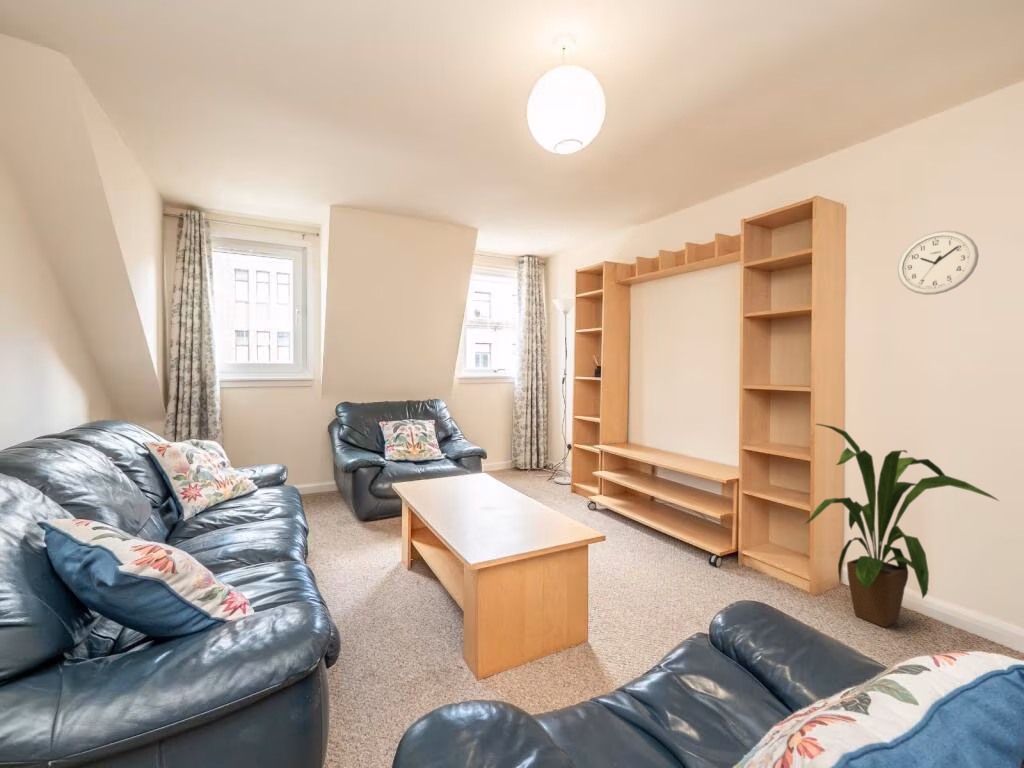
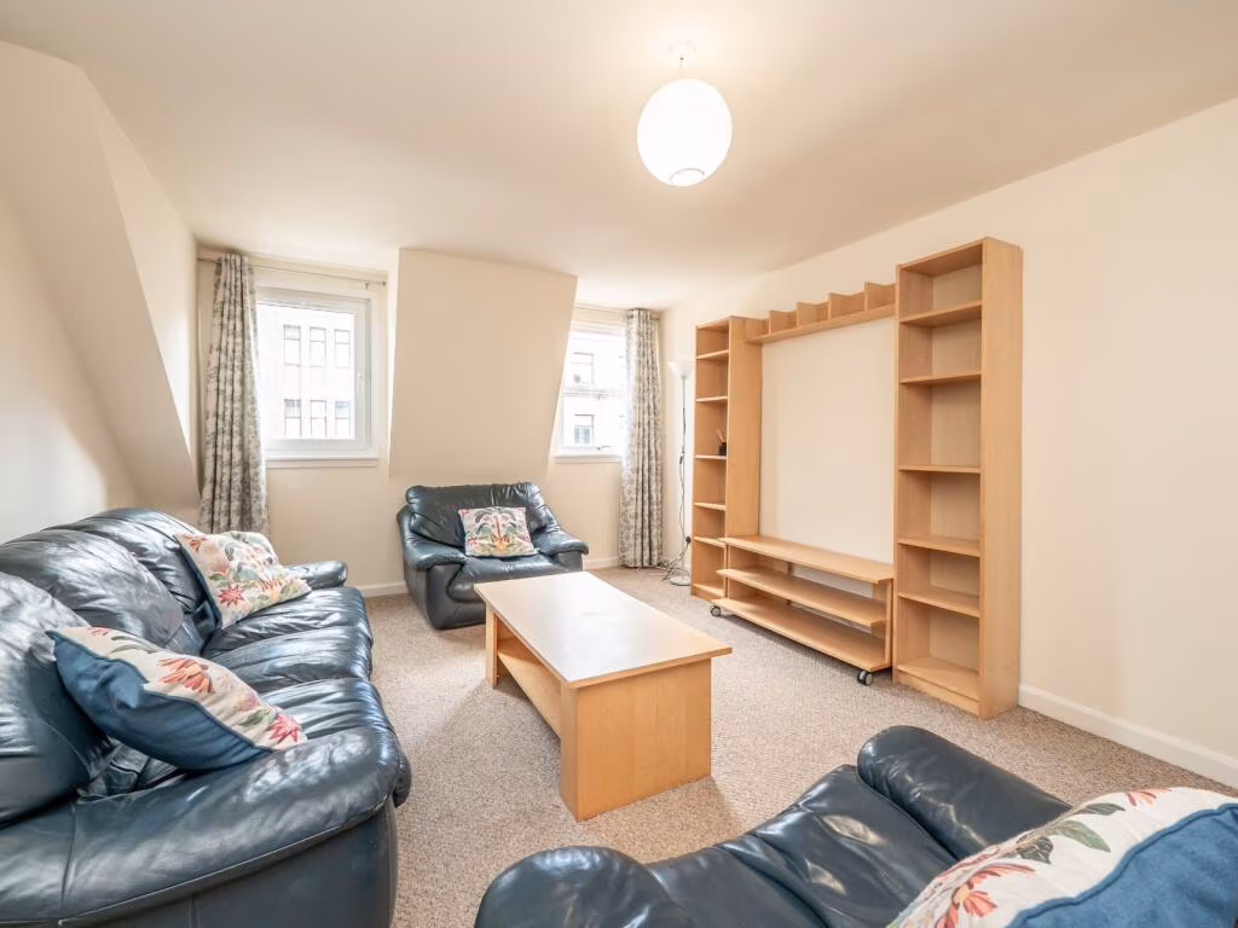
- house plant [804,423,1000,628]
- wall clock [896,230,980,296]
